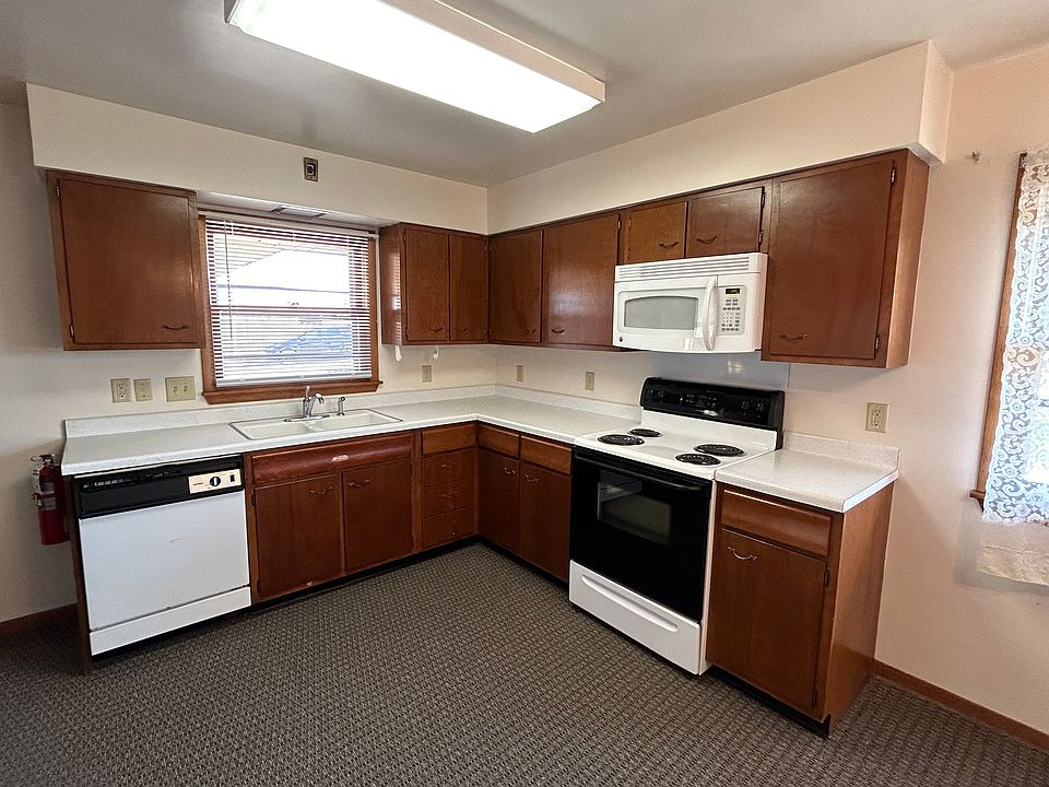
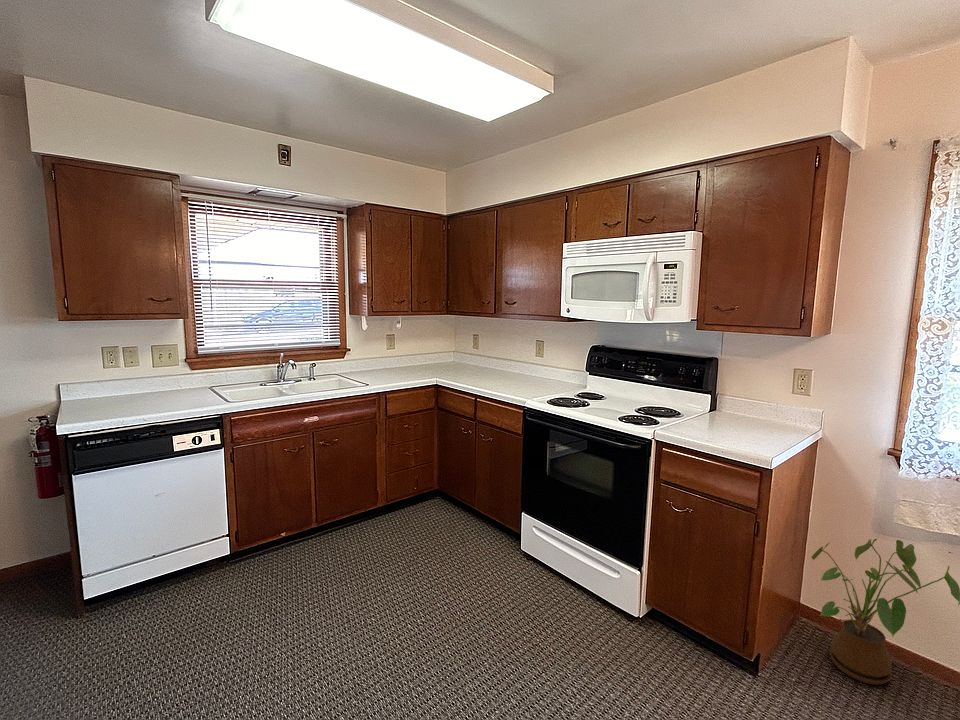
+ house plant [811,538,960,685]
